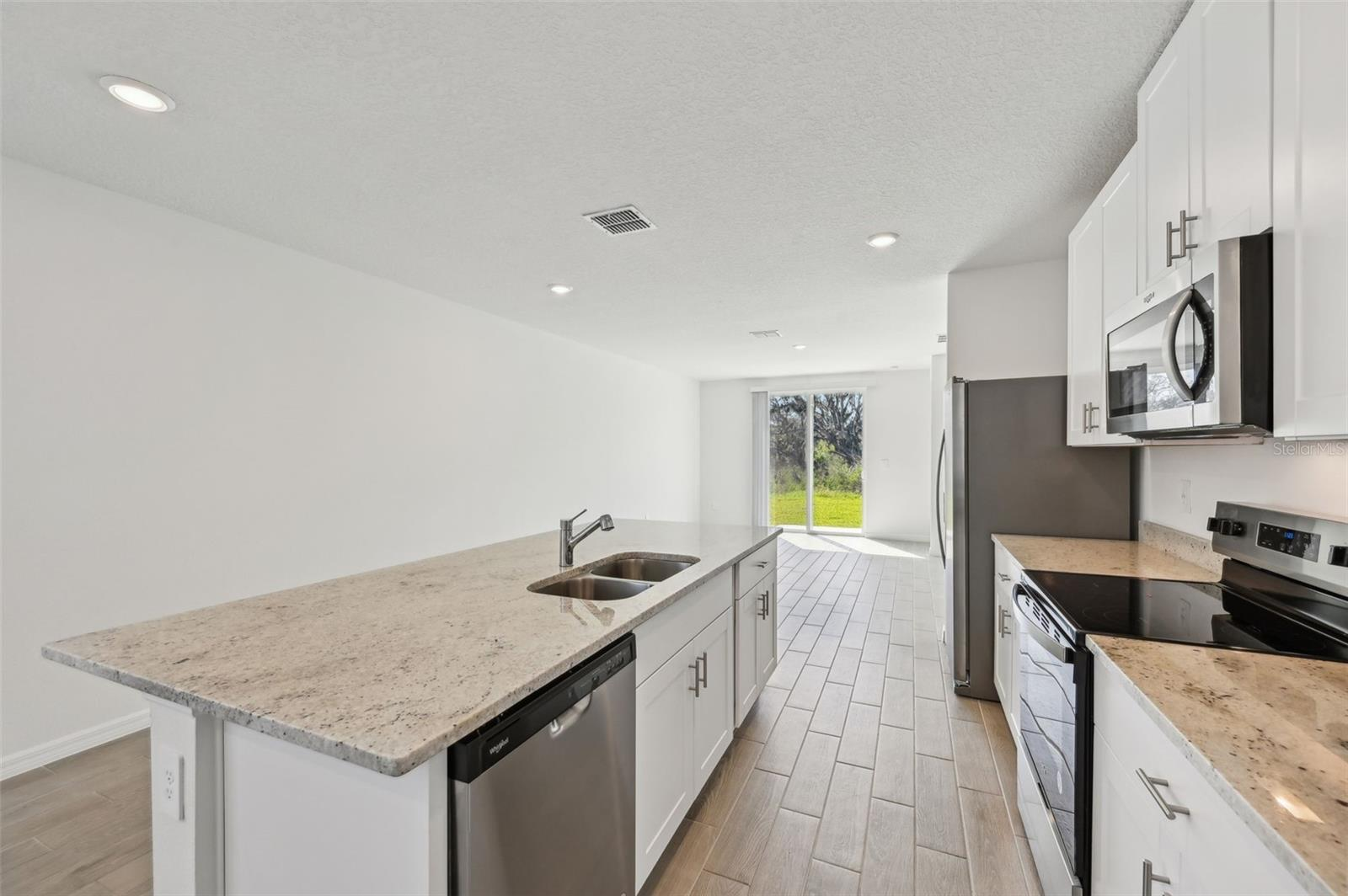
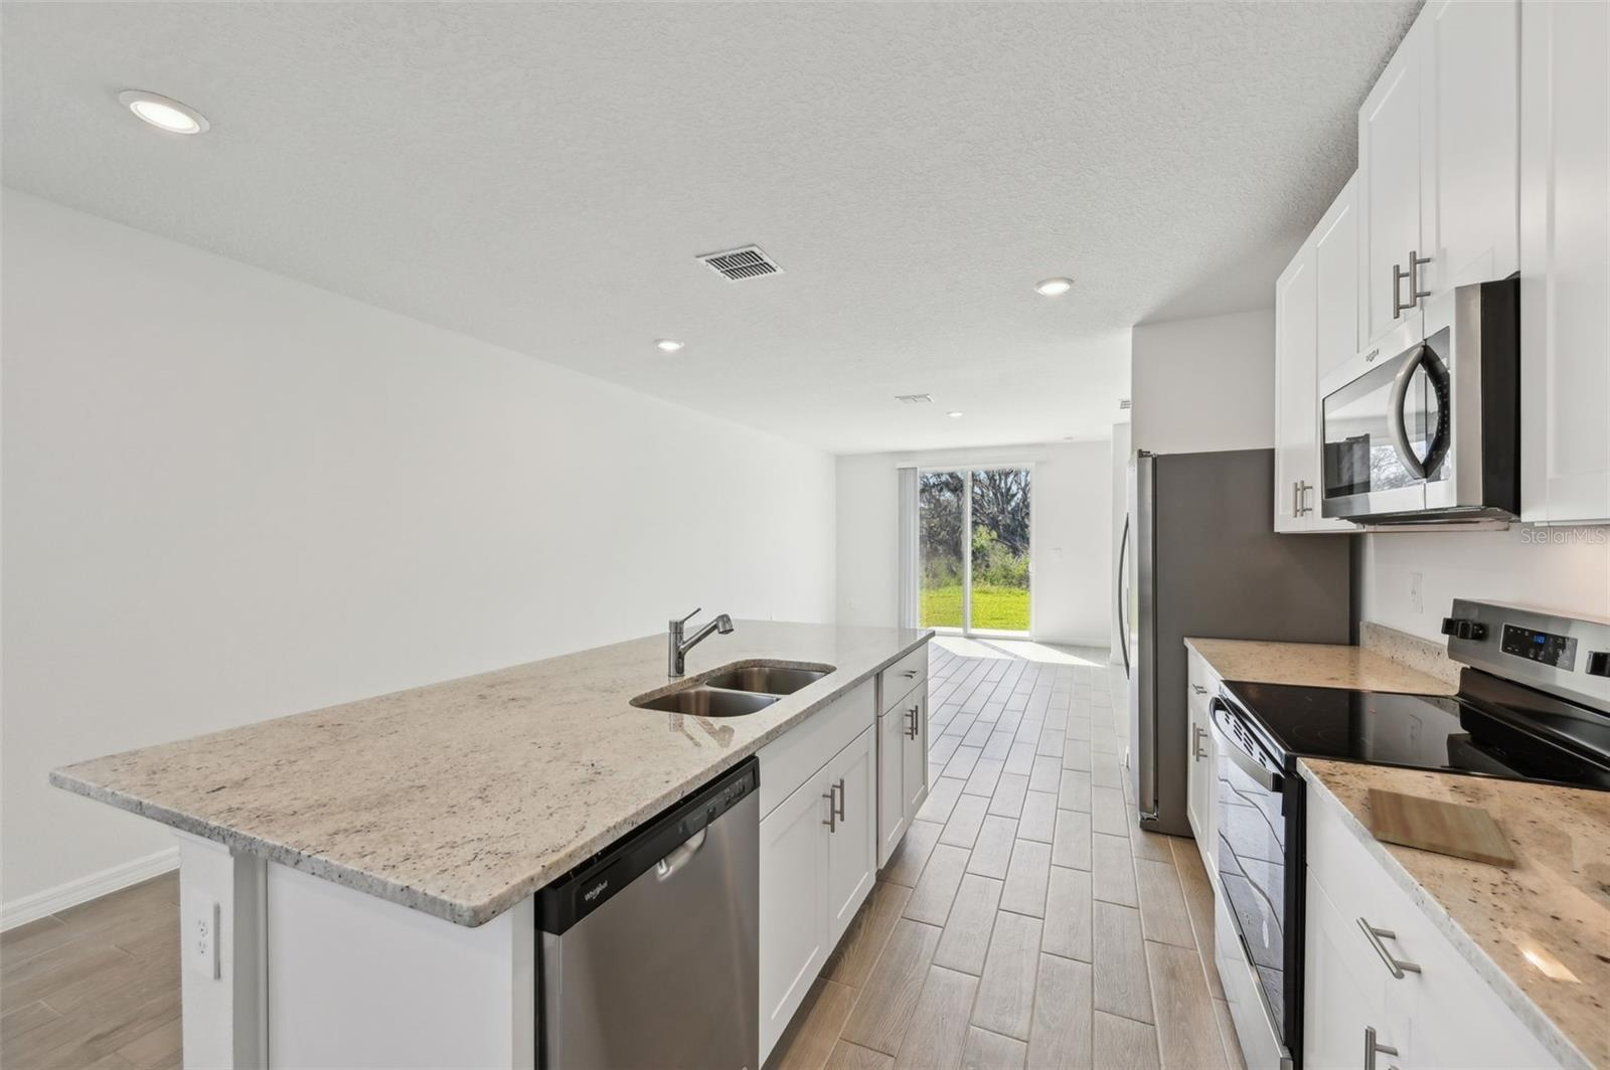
+ cutting board [1366,787,1517,869]
